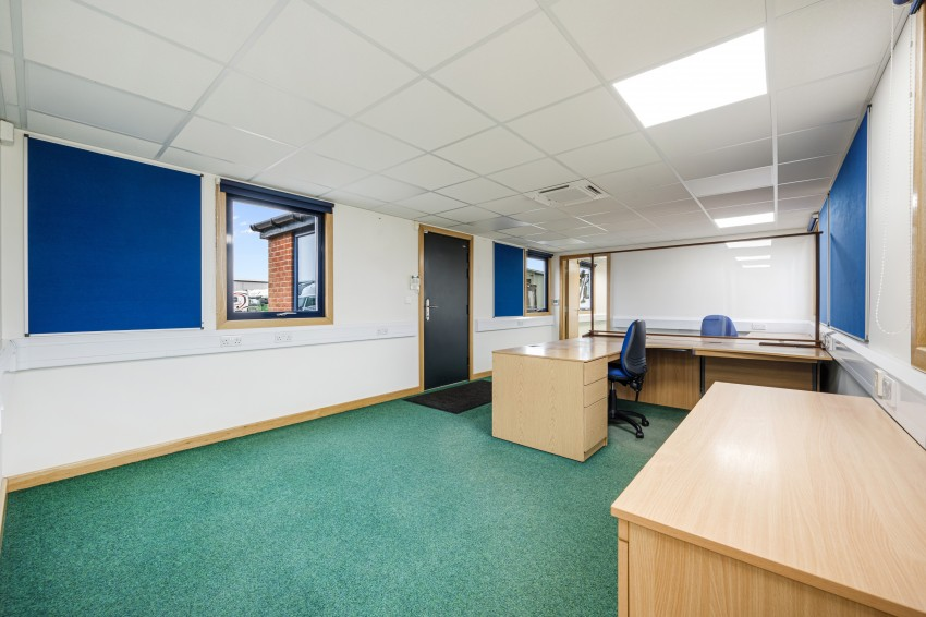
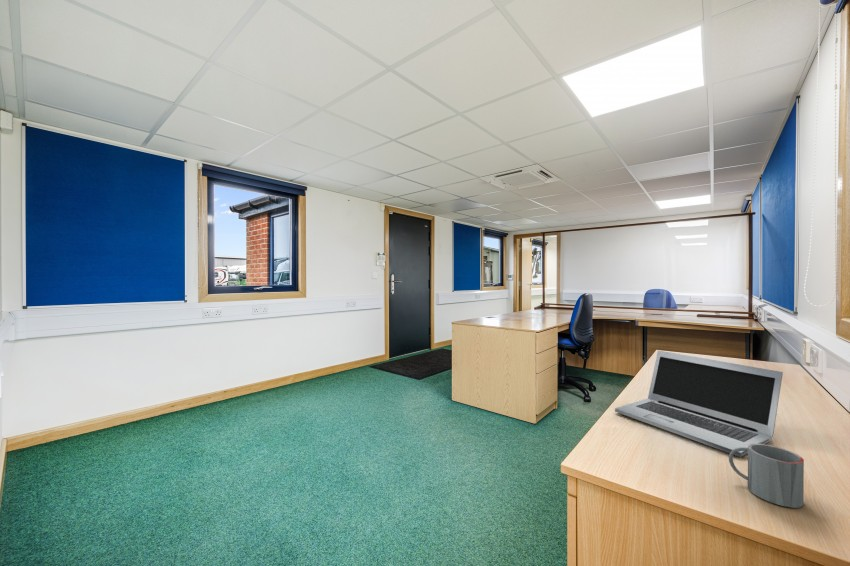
+ mug [728,444,805,509]
+ laptop [614,350,784,458]
